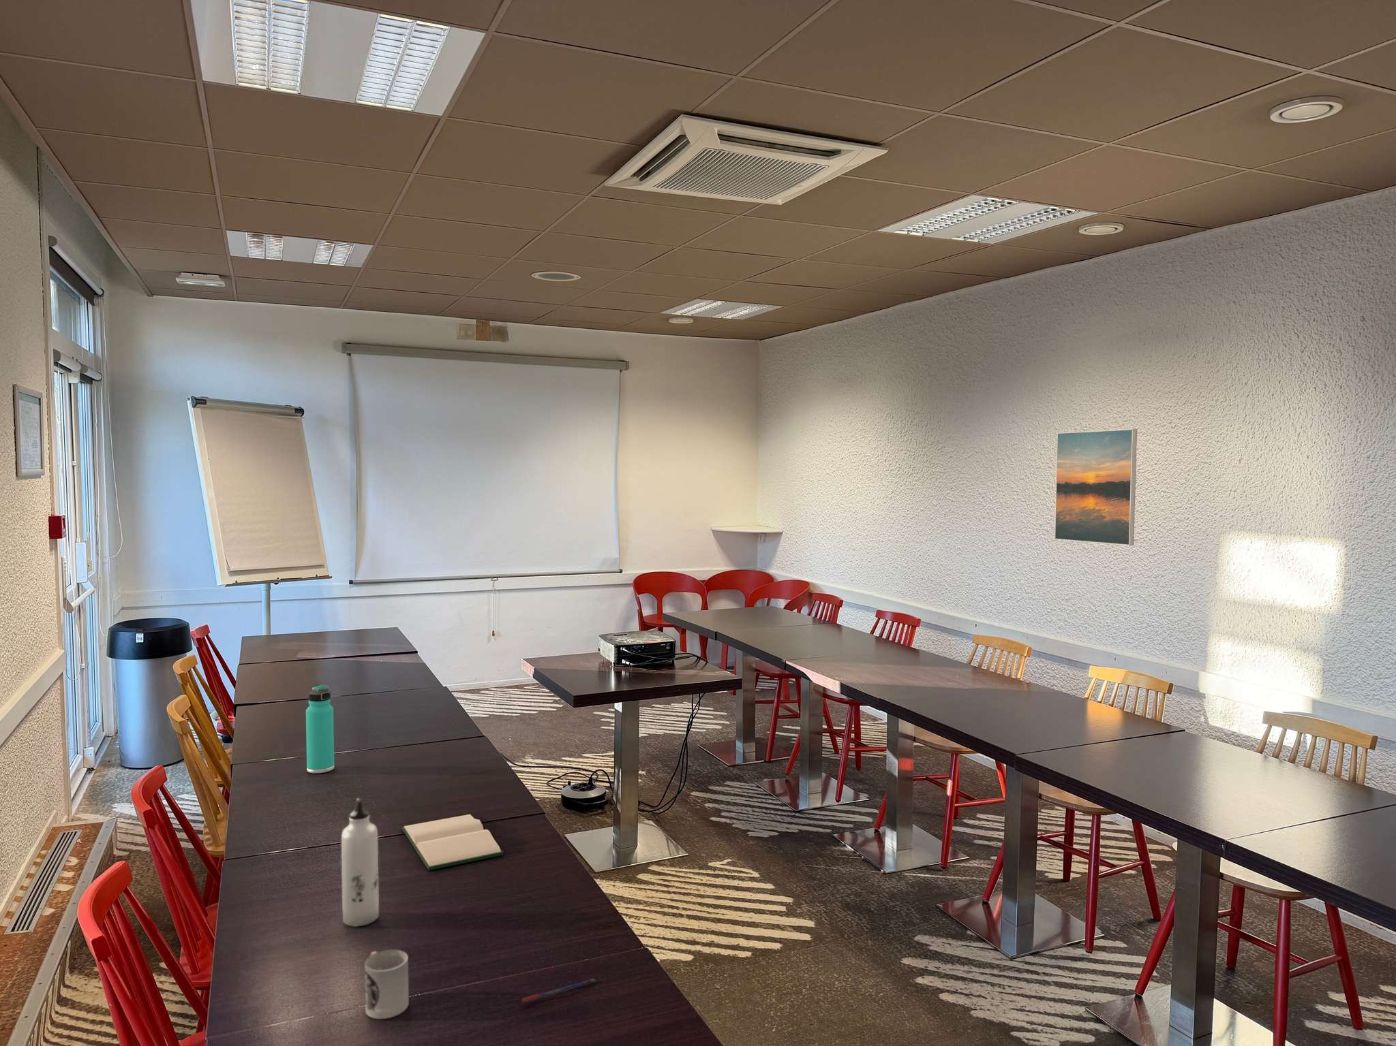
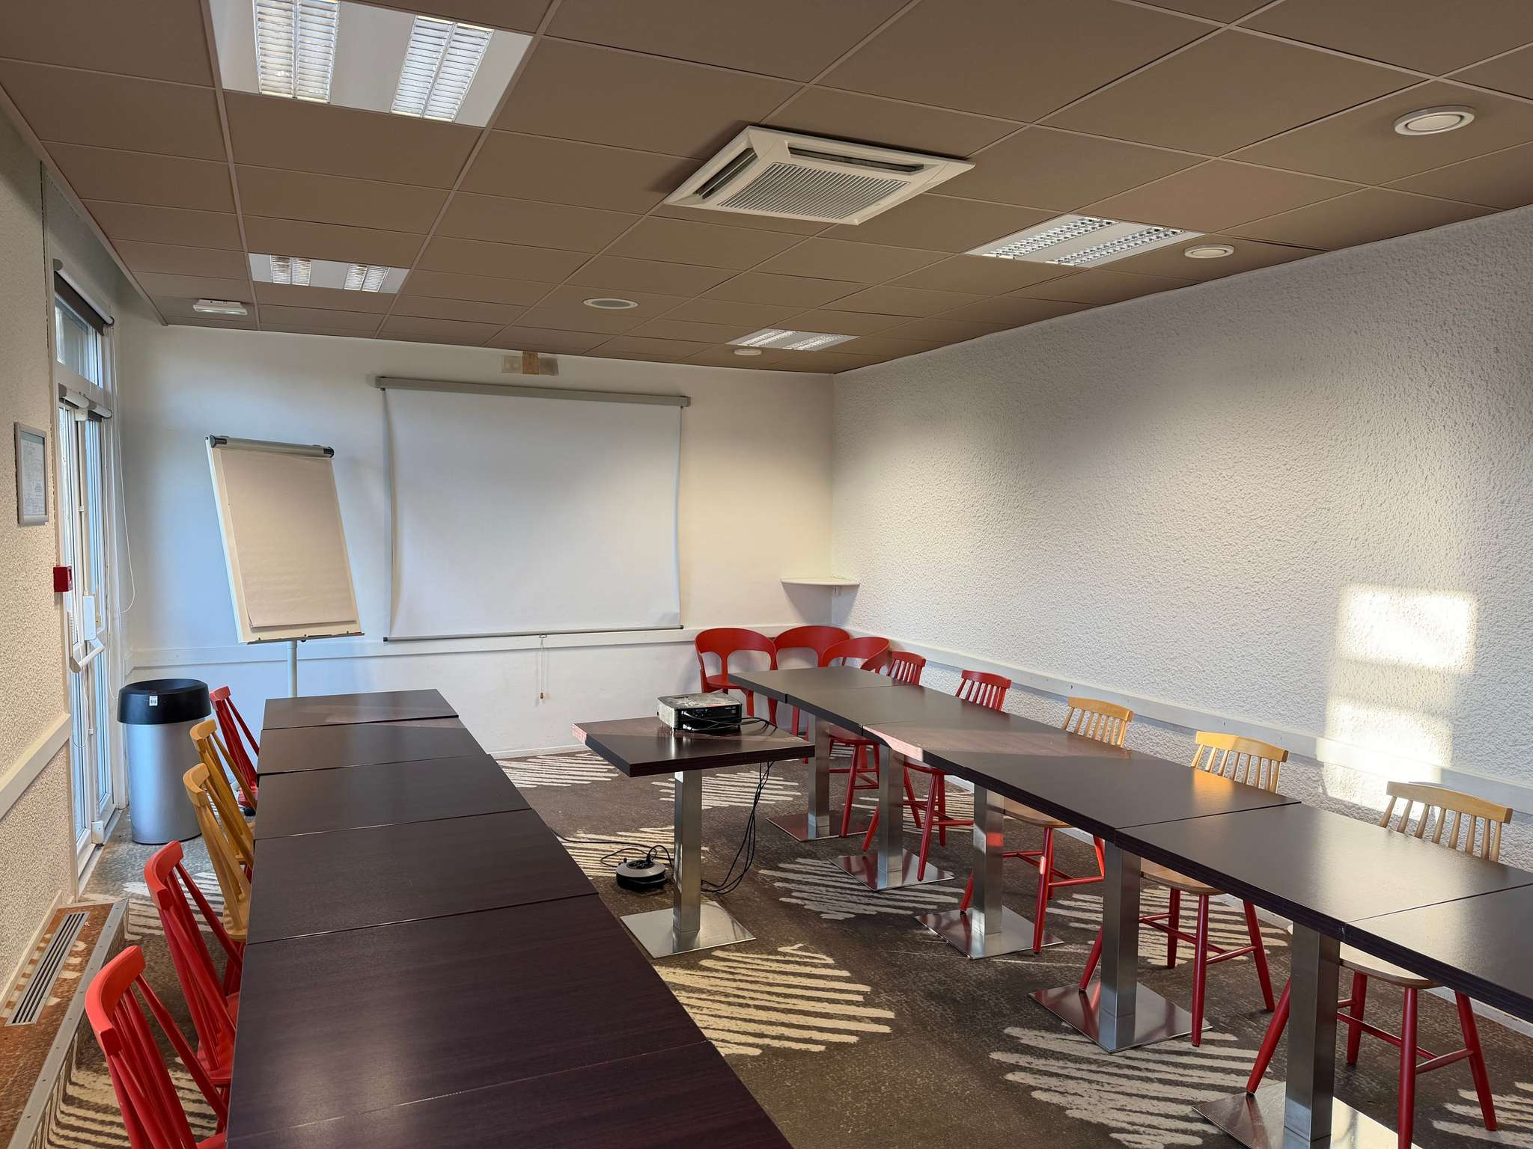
- water bottle [341,797,379,927]
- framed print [1054,429,1138,546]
- pen [521,979,596,1003]
- thermos bottle [306,683,334,774]
- hardback book [401,814,503,871]
- cup [364,949,409,1020]
